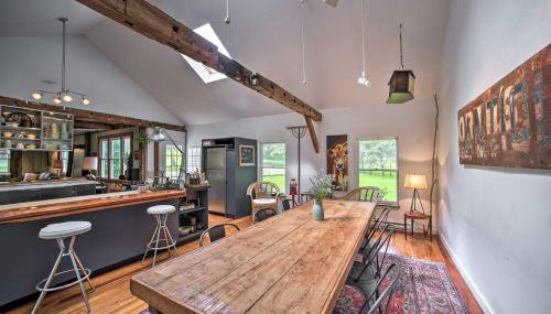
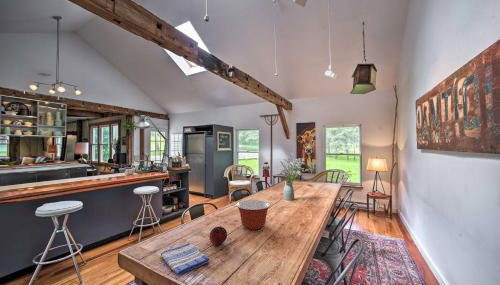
+ dish towel [160,242,210,276]
+ mixing bowl [235,199,271,231]
+ fruit [208,225,228,247]
